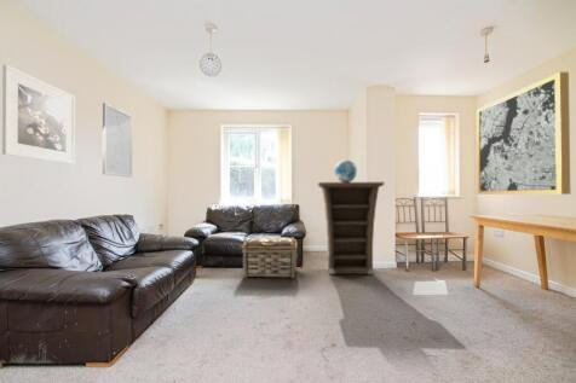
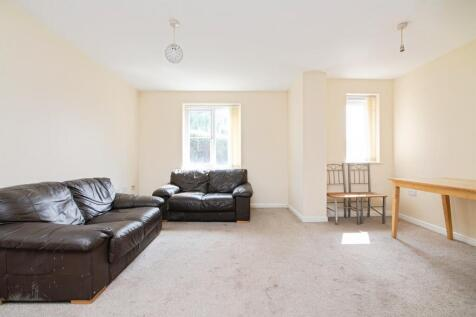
- basket [241,236,299,279]
- wall art [102,101,133,179]
- wall art [476,71,571,196]
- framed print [1,64,76,166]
- cabinet [317,181,385,275]
- globe [334,158,358,182]
